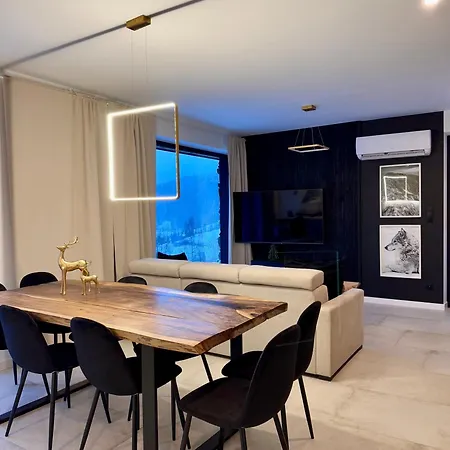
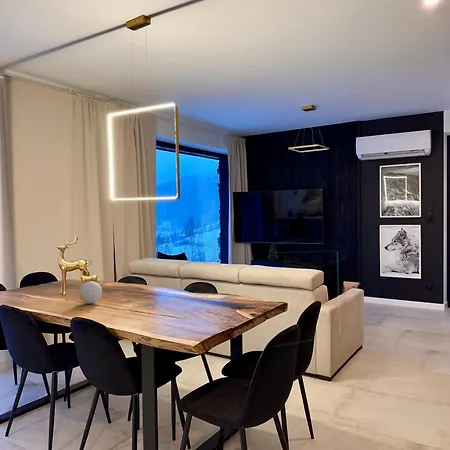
+ decorative ball [77,280,103,305]
